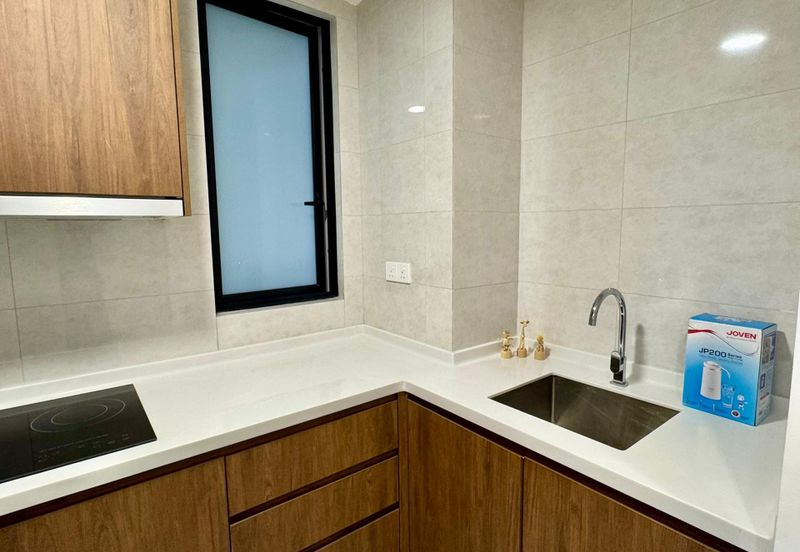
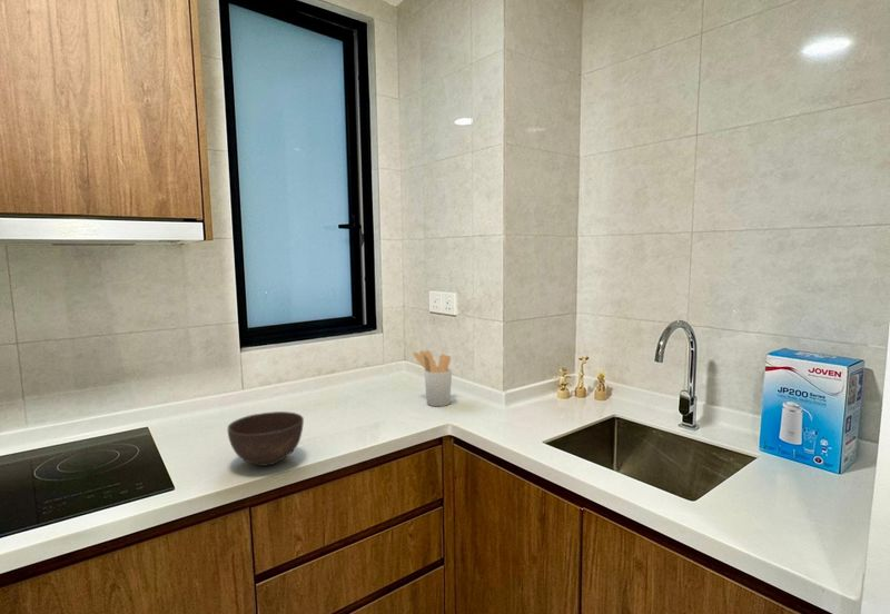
+ bowl [227,410,305,467]
+ utensil holder [412,349,453,407]
